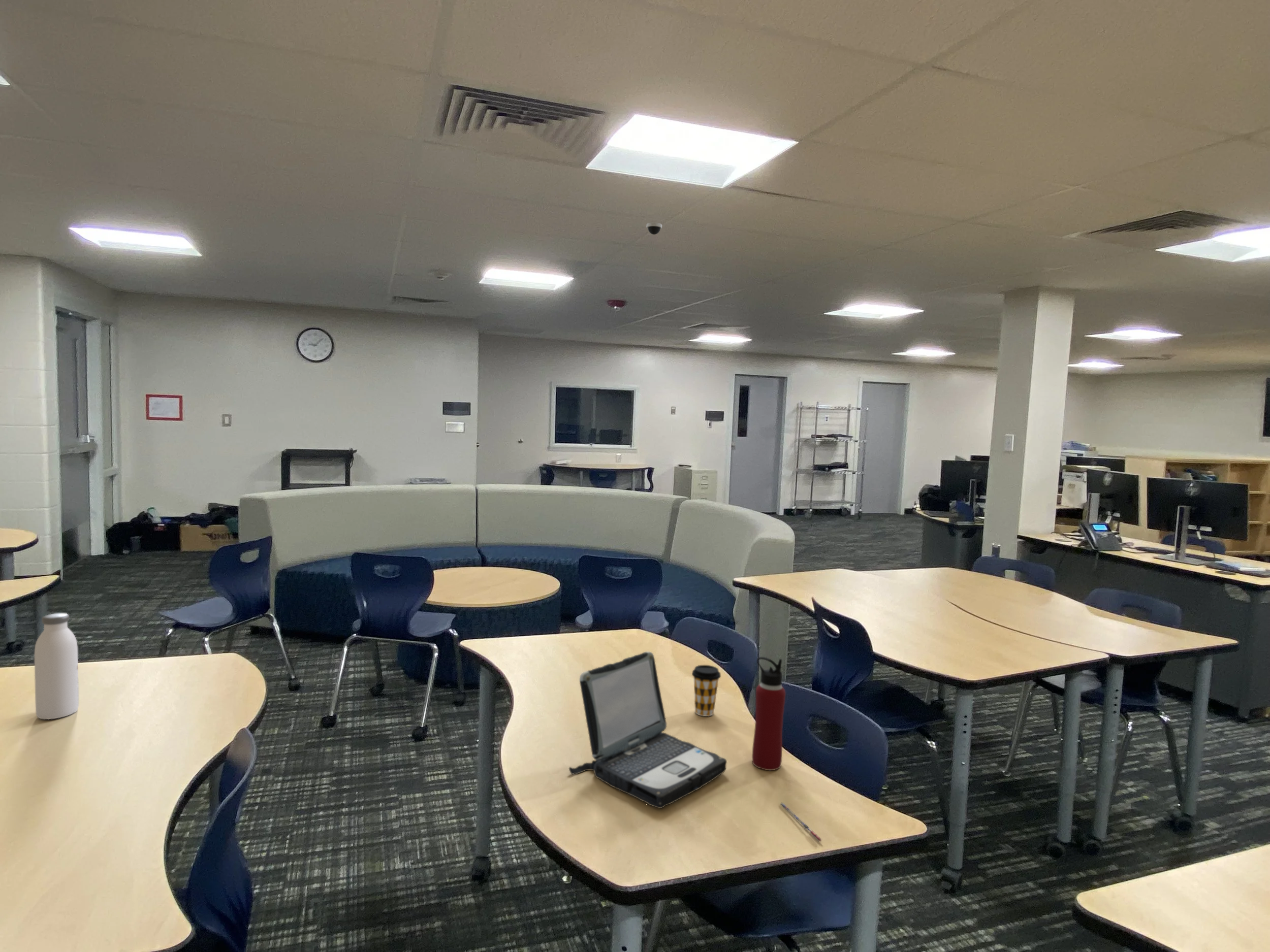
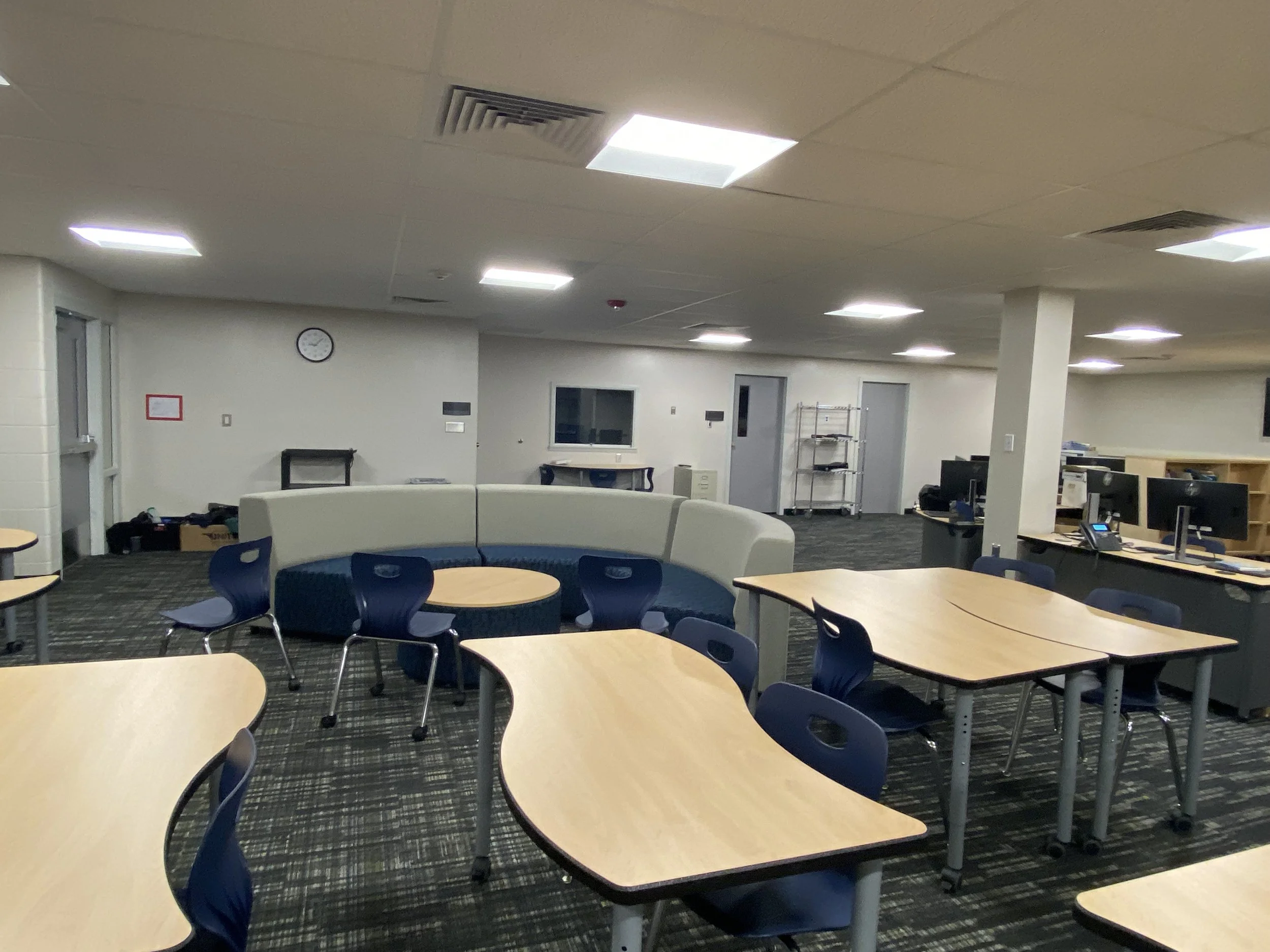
- coffee cup [691,665,721,717]
- laptop [568,651,727,809]
- water bottle [34,613,79,720]
- pen [780,802,822,842]
- water bottle [751,656,786,771]
- dome security camera [646,222,662,235]
